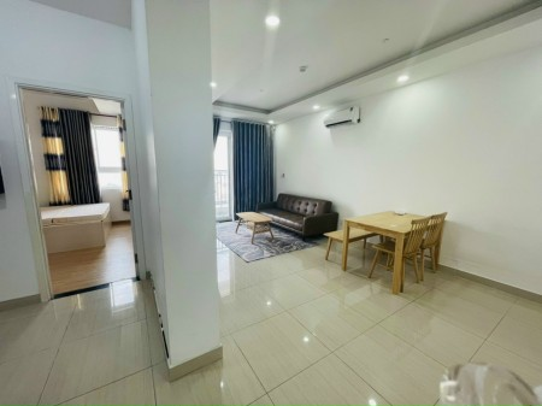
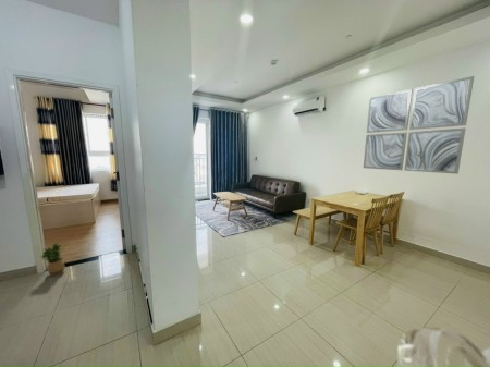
+ wall art [363,75,475,175]
+ potted plant [40,242,66,277]
